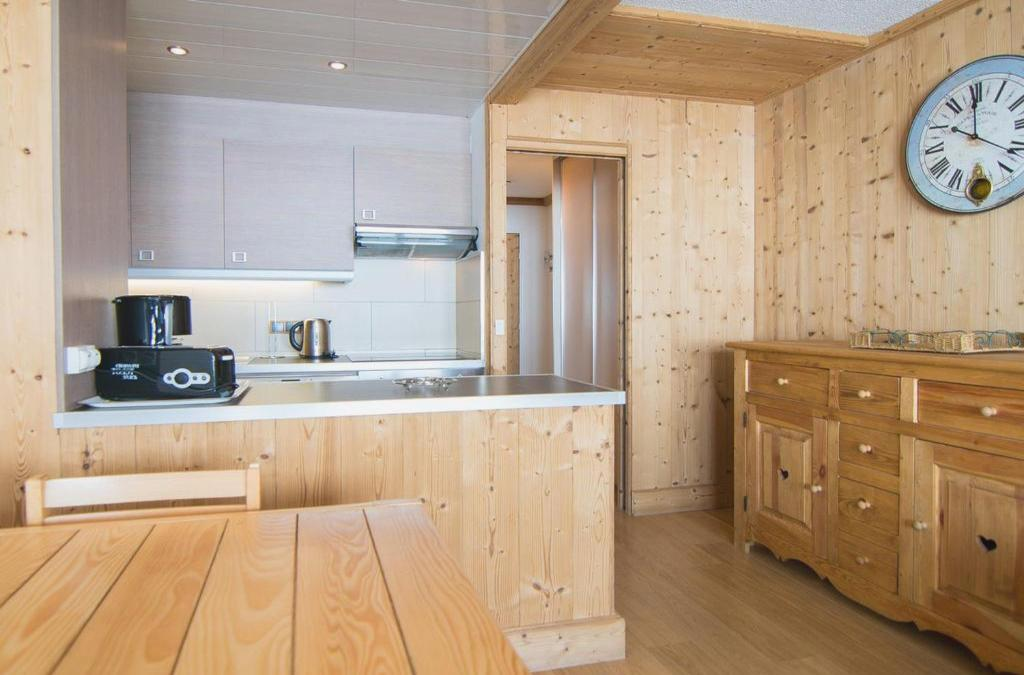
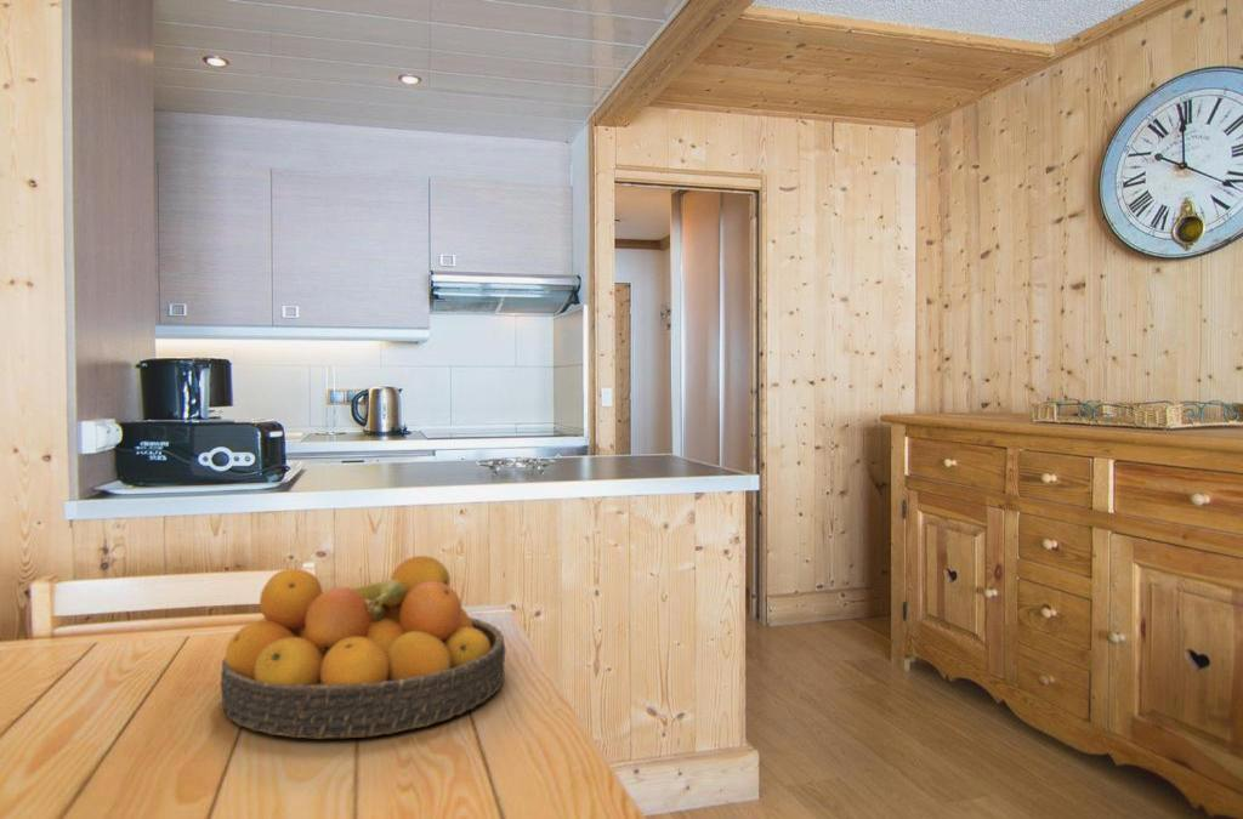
+ fruit bowl [220,554,506,740]
